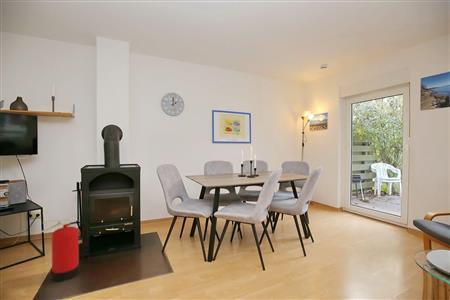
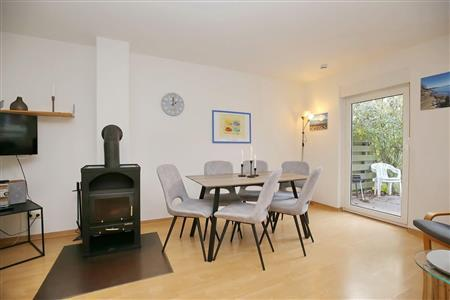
- fire extinguisher [39,218,88,283]
